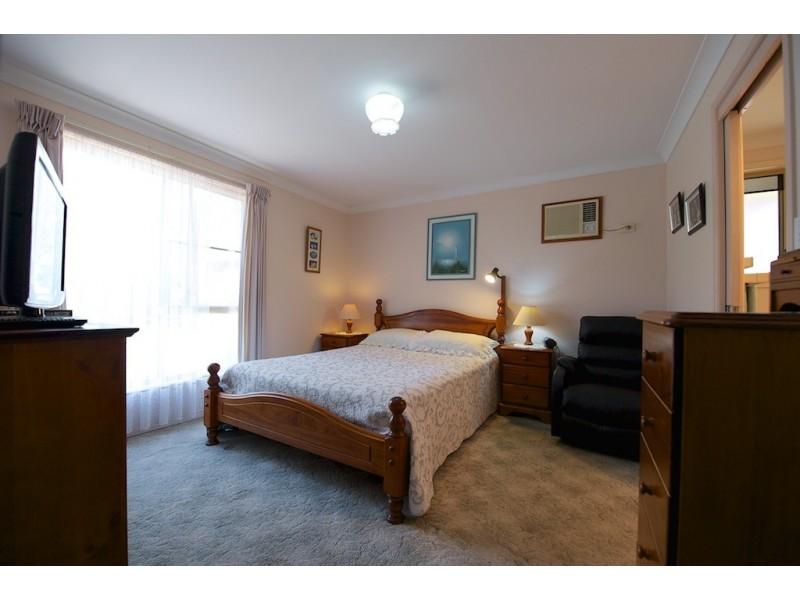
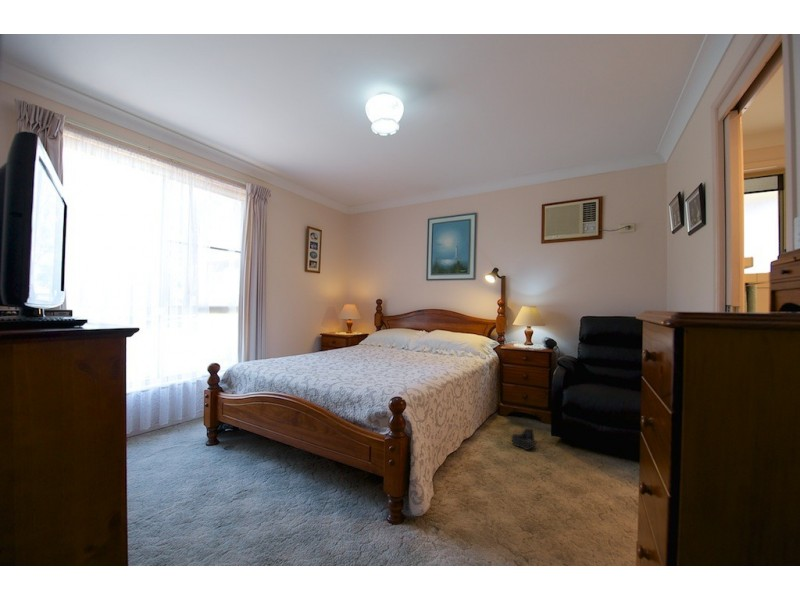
+ boots [511,426,539,451]
